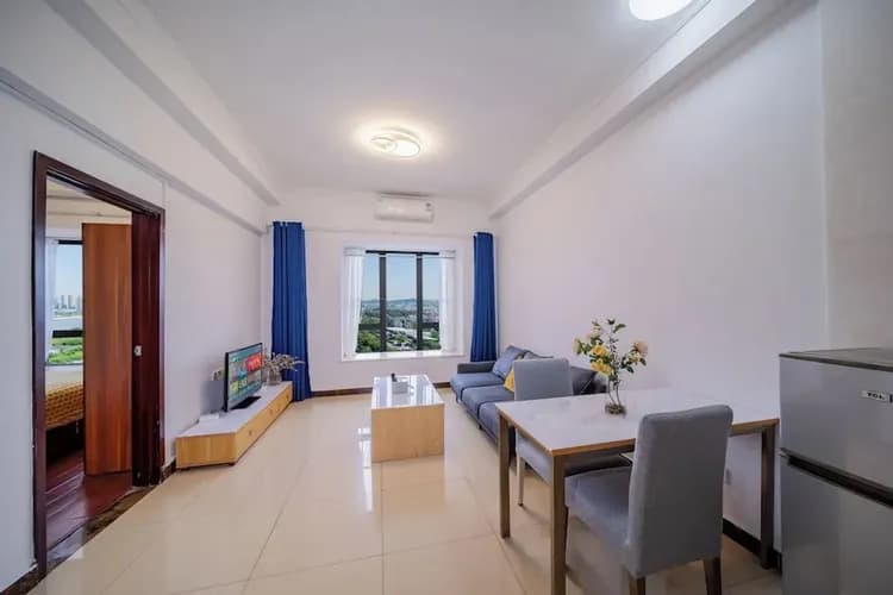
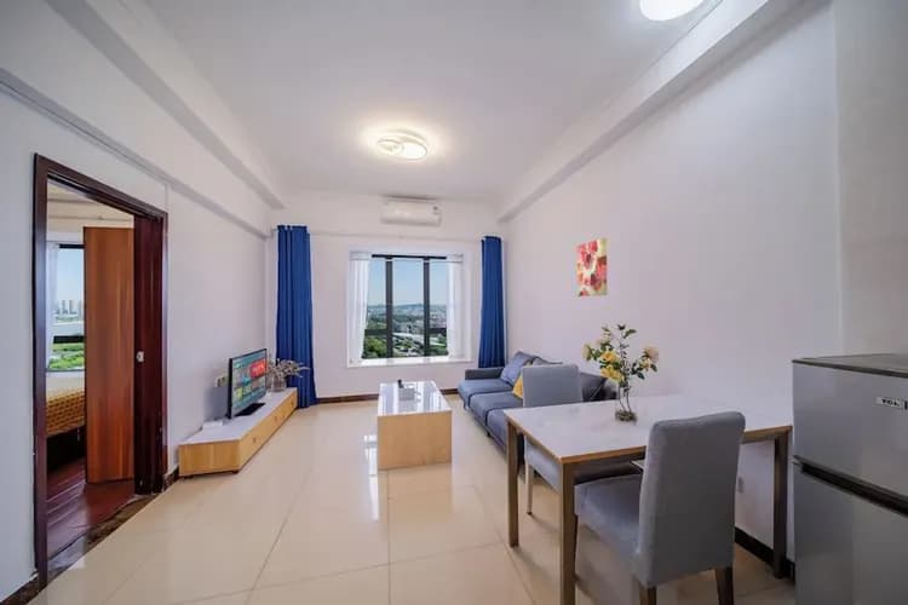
+ wall art [576,237,609,298]
